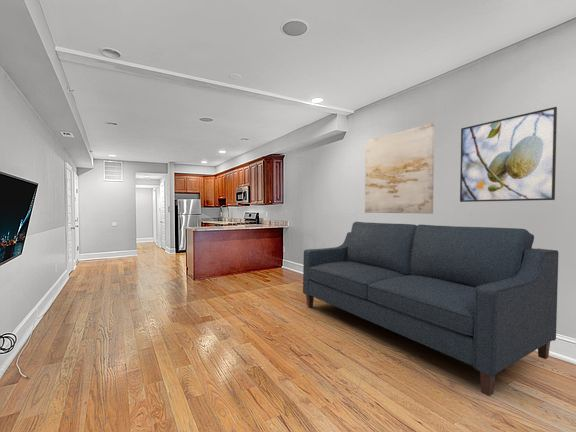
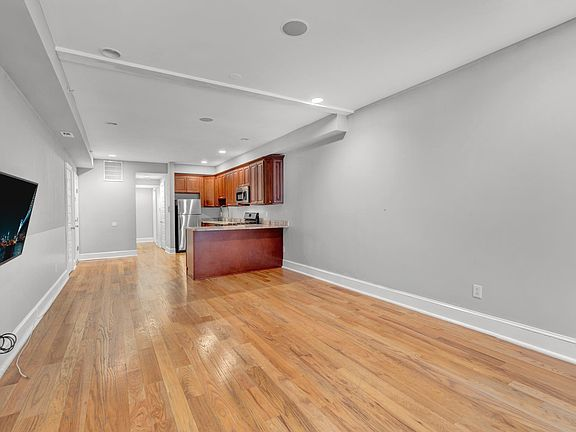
- wall art [364,122,435,215]
- sofa [302,221,560,397]
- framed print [459,106,558,203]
